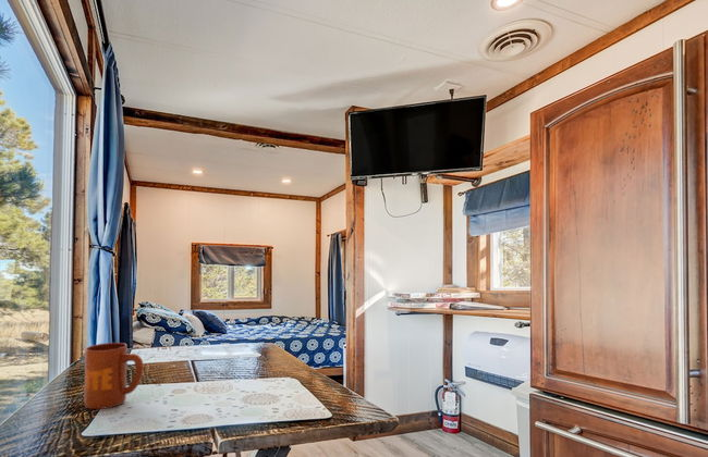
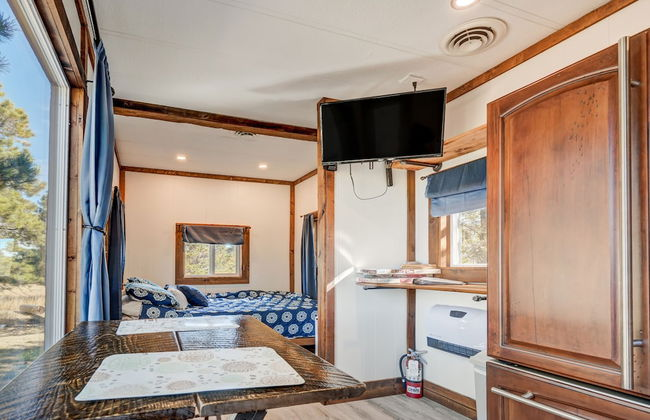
- mug [83,342,145,410]
